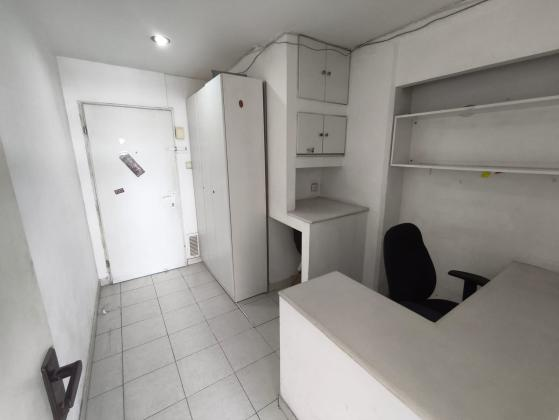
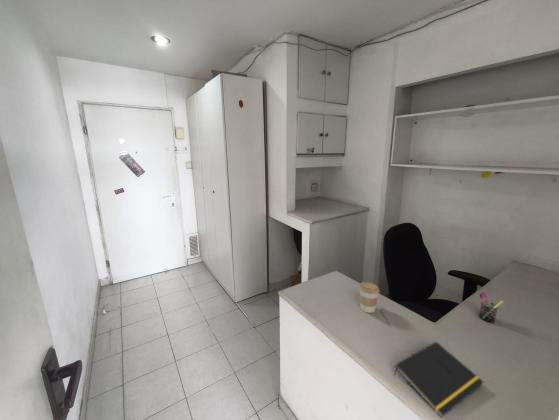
+ notepad [393,341,484,418]
+ coffee cup [358,281,380,314]
+ pen holder [478,291,504,323]
